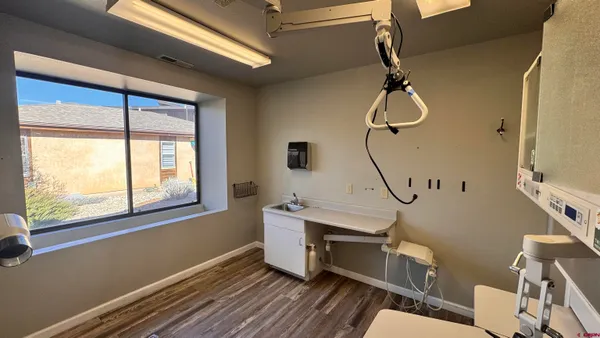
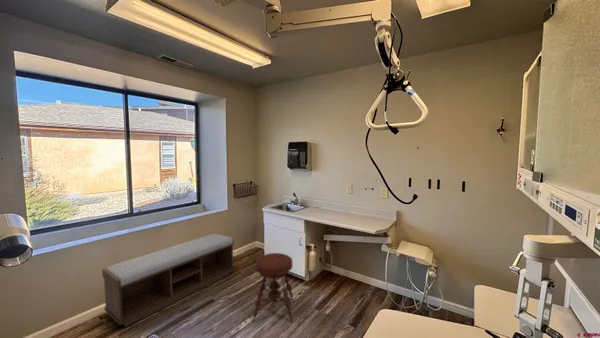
+ bench [101,233,235,328]
+ stool [252,252,294,323]
